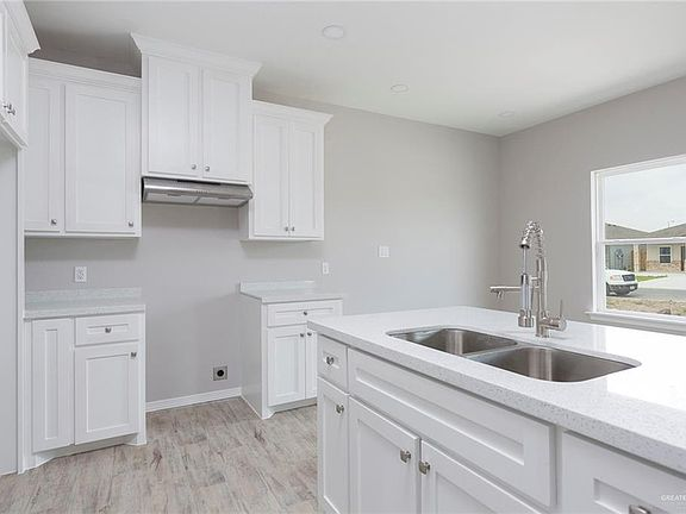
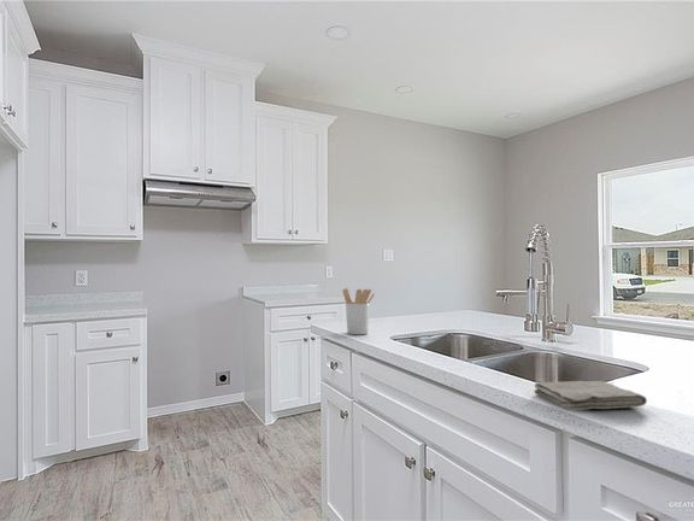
+ utensil holder [342,287,376,335]
+ washcloth [534,380,648,411]
